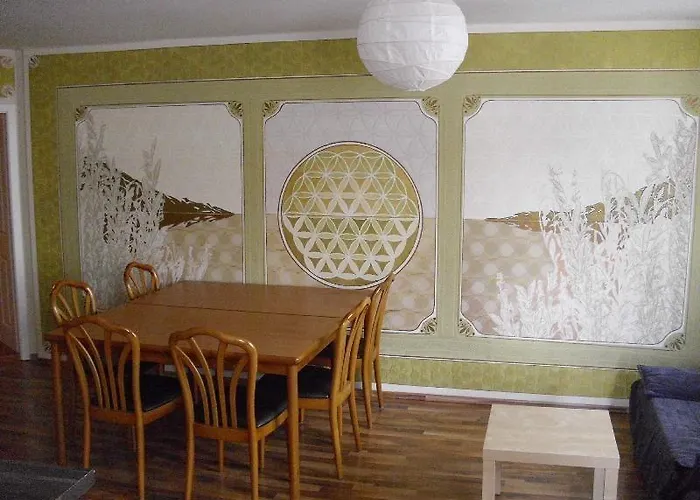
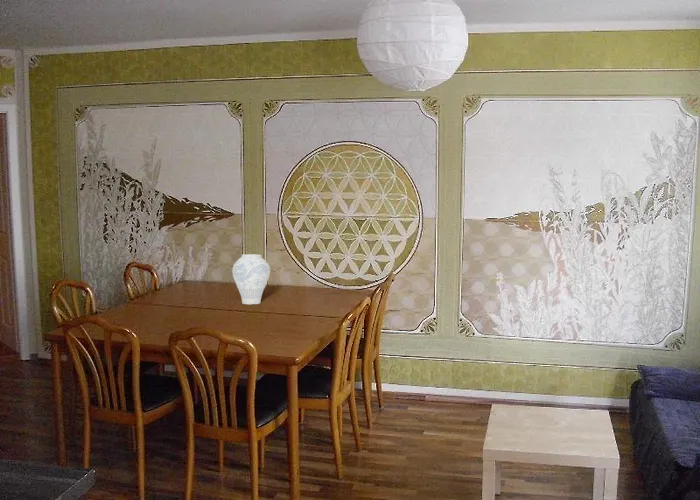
+ vase [232,253,271,305]
